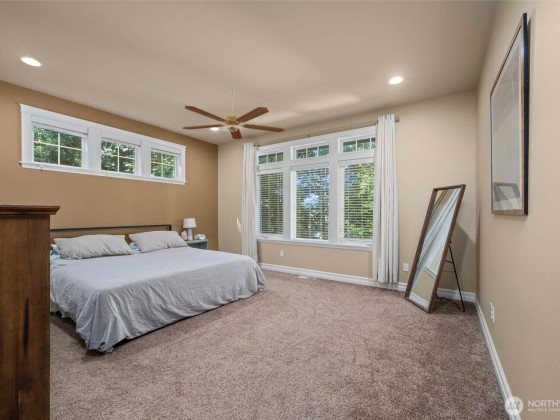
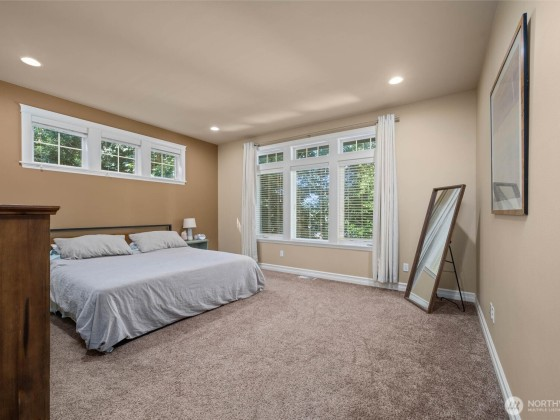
- ceiling fan [181,89,286,140]
